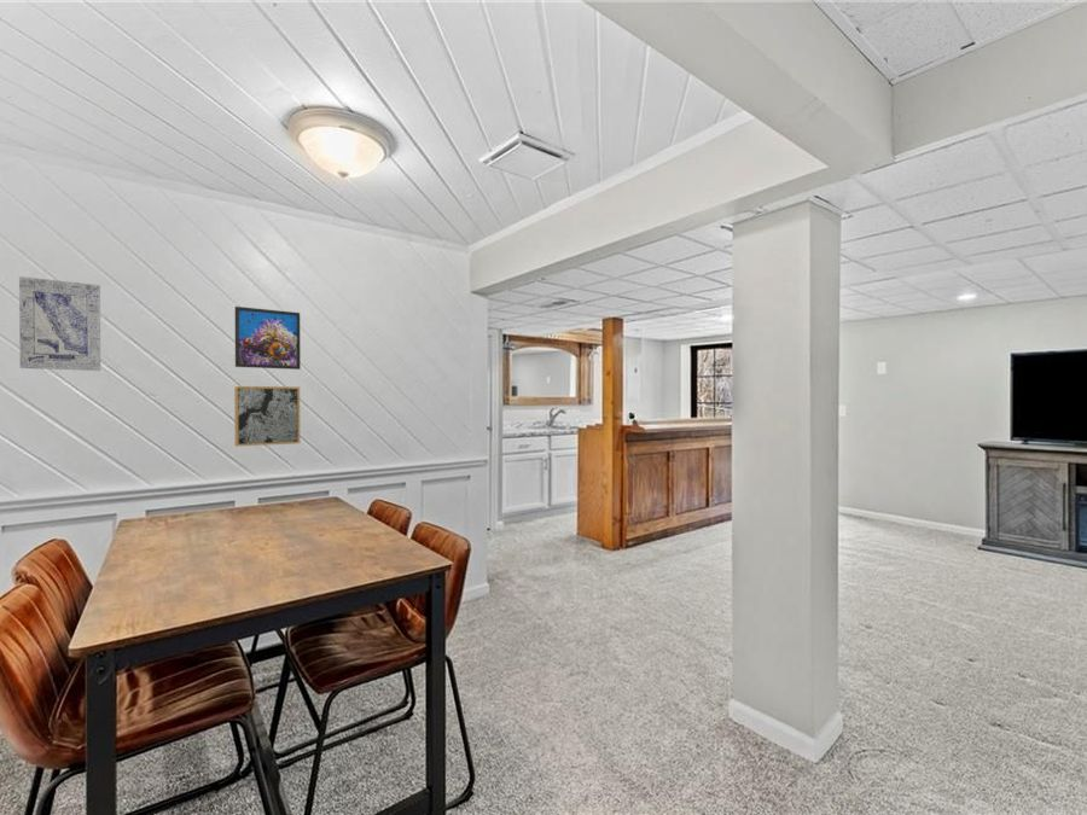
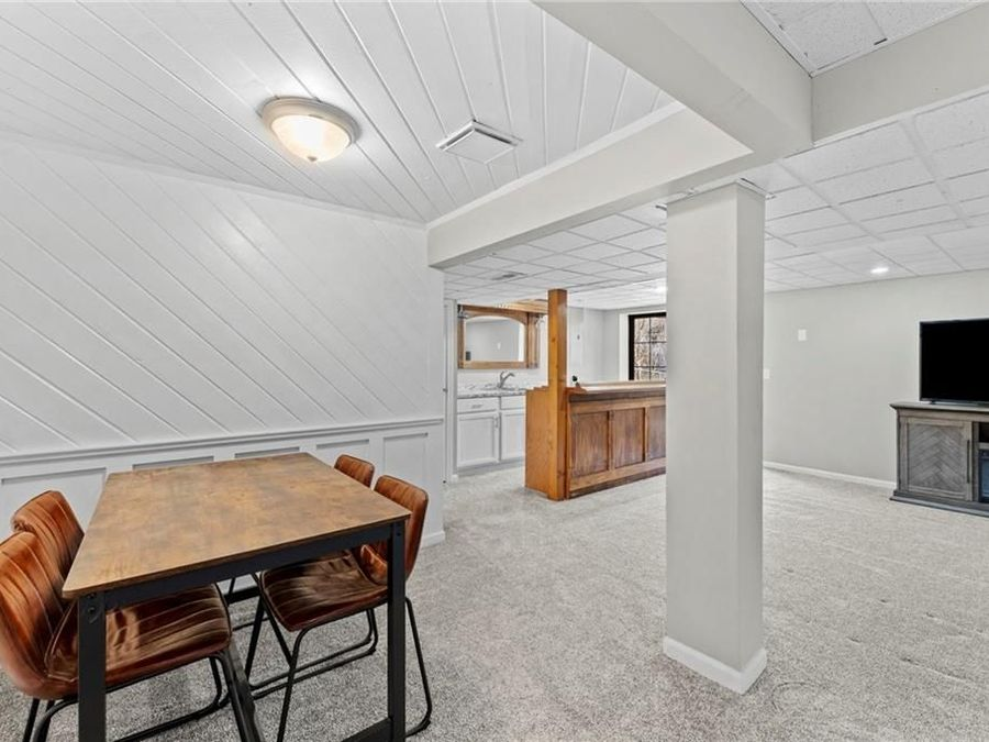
- wall art [18,275,101,372]
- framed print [234,305,302,371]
- wall art [233,385,301,448]
